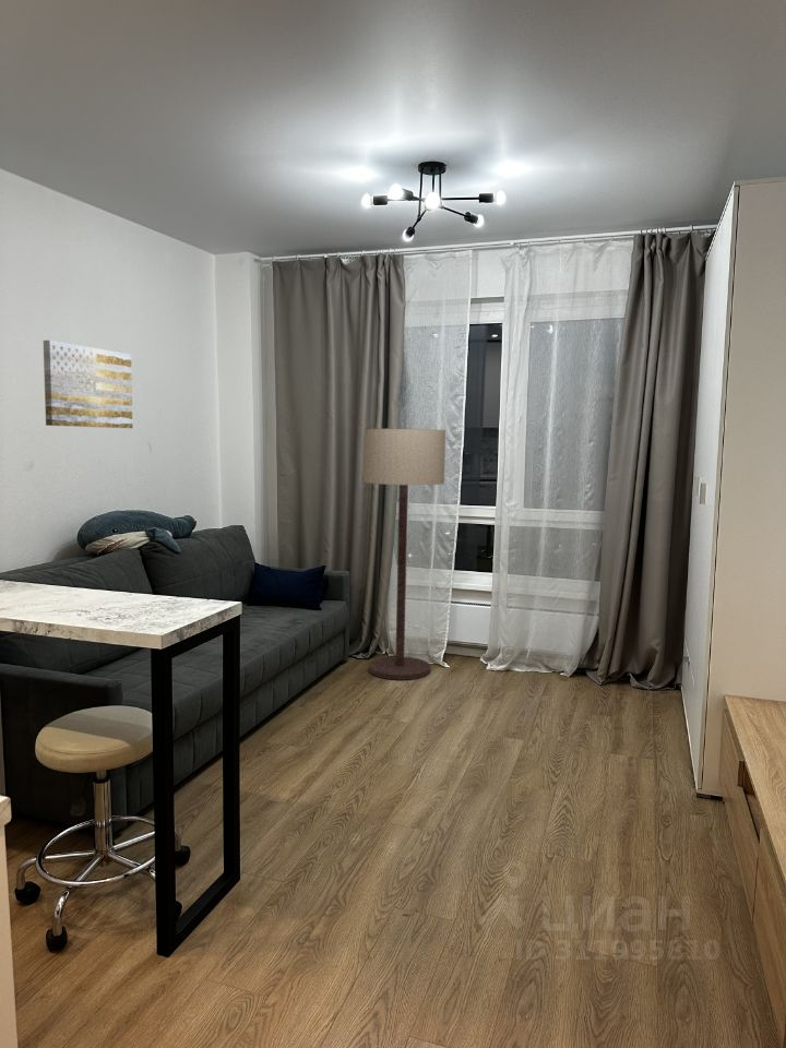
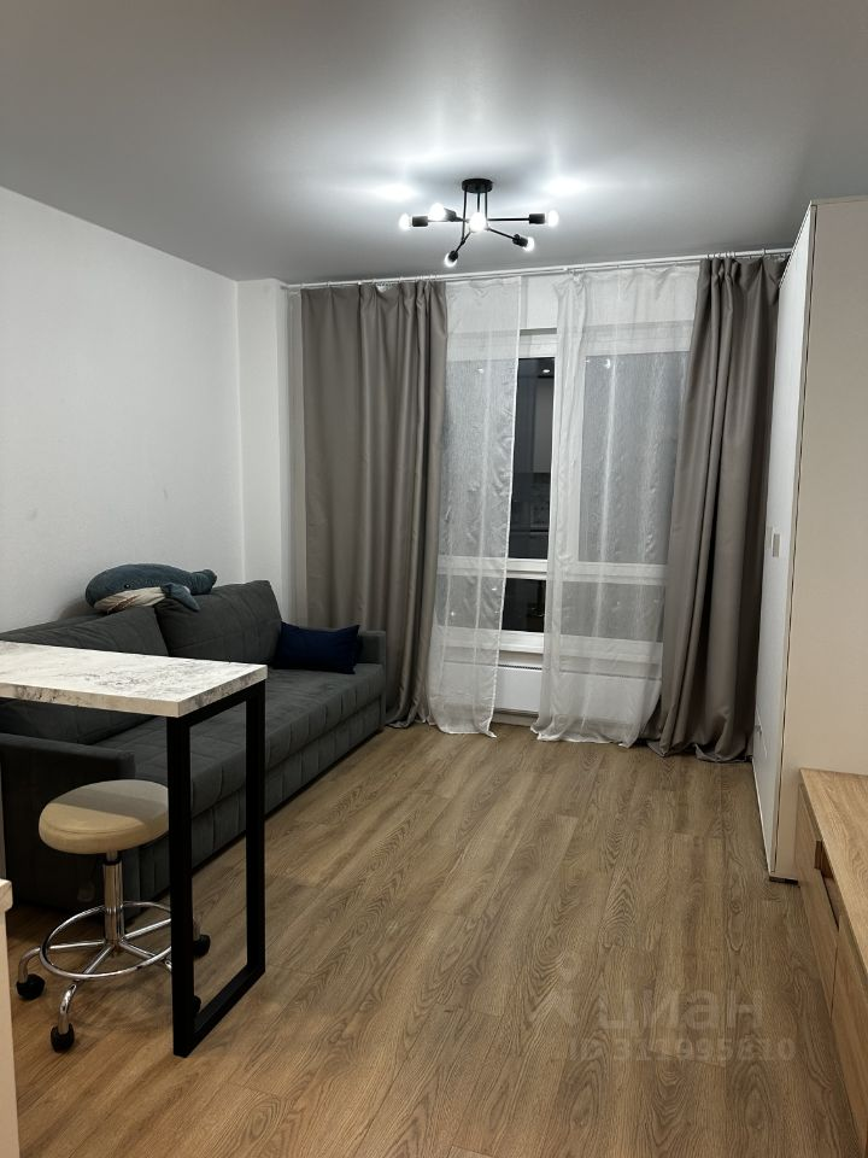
- floor lamp [362,428,446,681]
- wall art [43,340,133,429]
